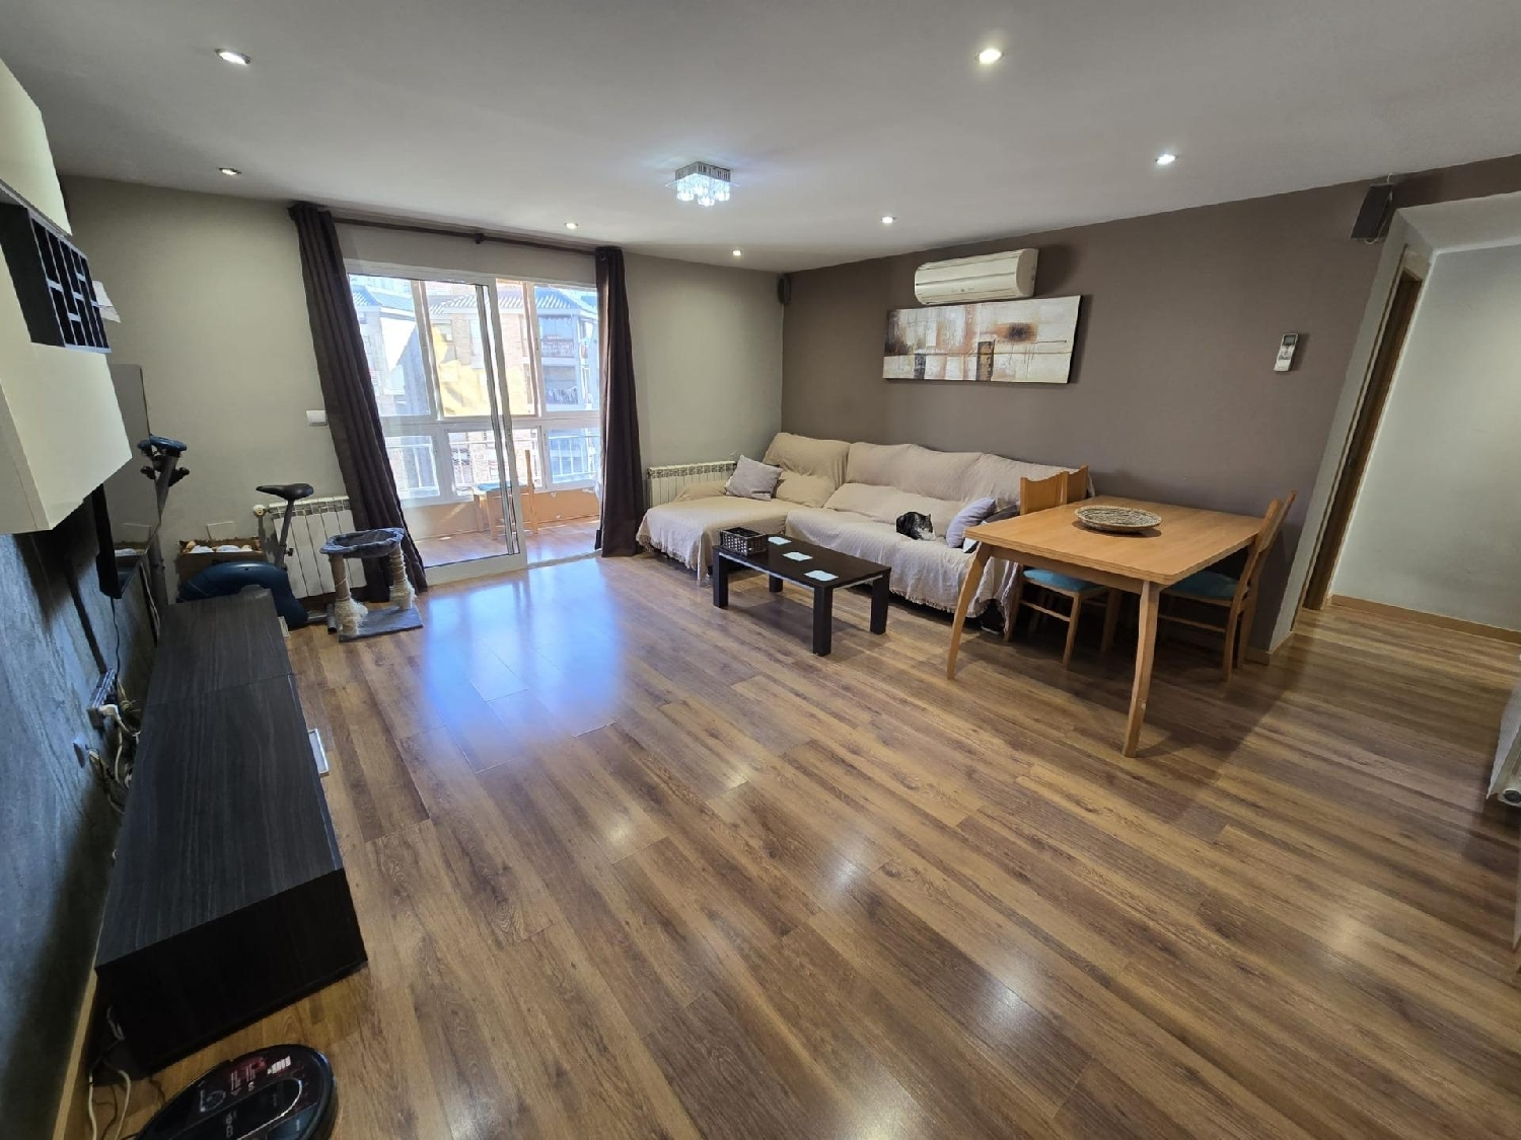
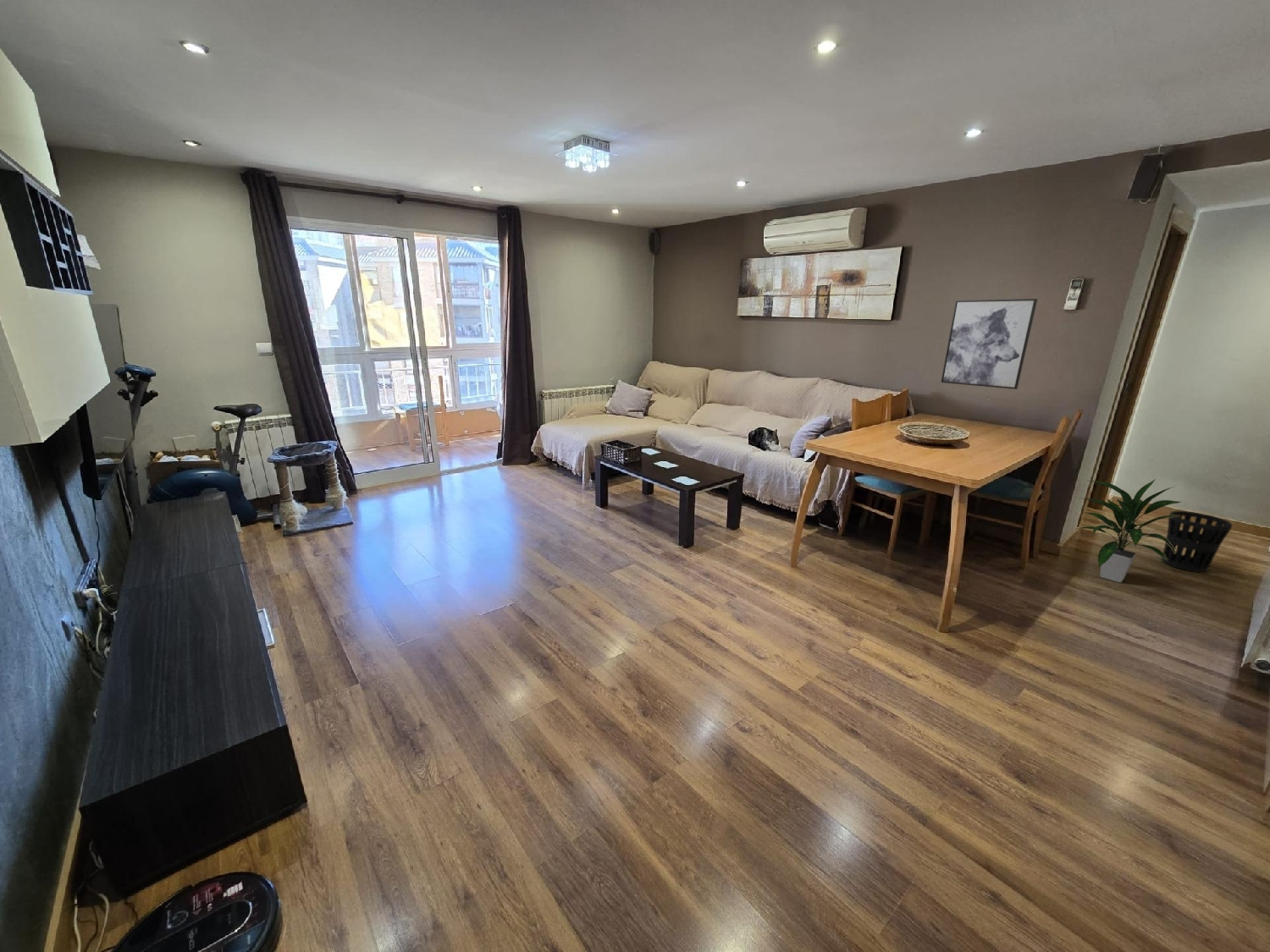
+ wall art [941,298,1038,390]
+ indoor plant [1076,478,1182,584]
+ wastebasket [1161,510,1233,573]
